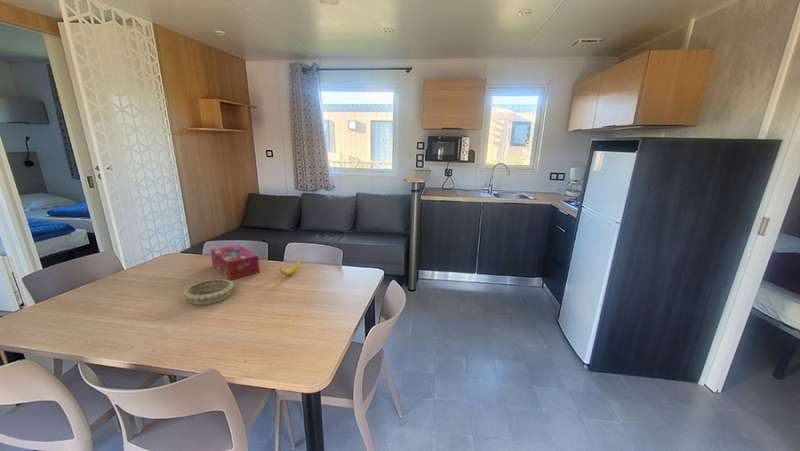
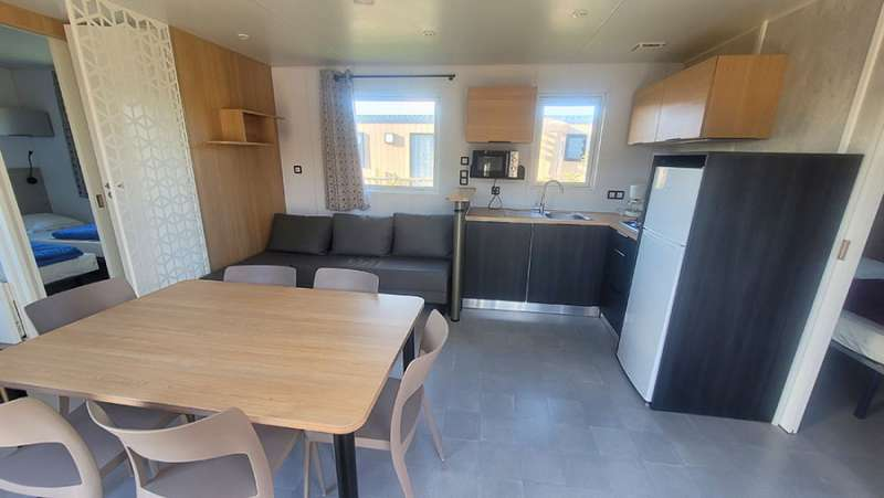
- banana [278,259,302,277]
- tissue box [210,243,260,281]
- decorative bowl [182,278,235,306]
